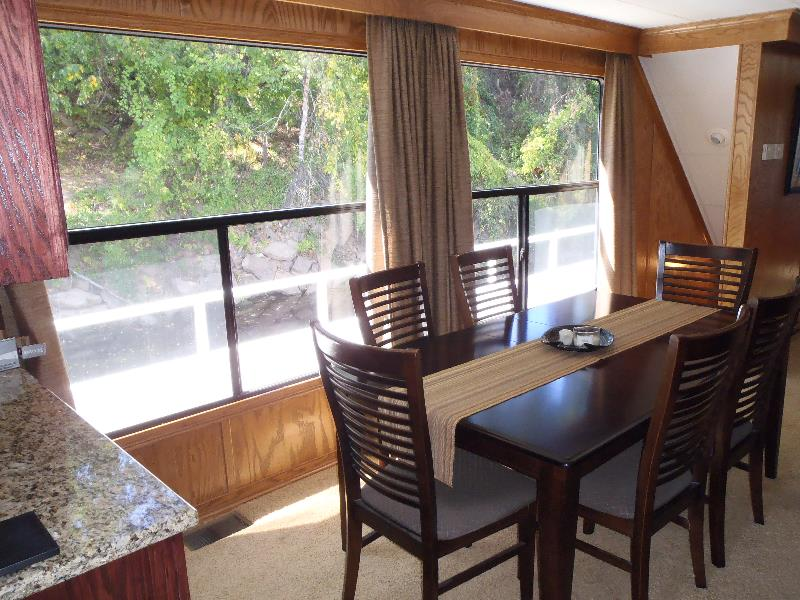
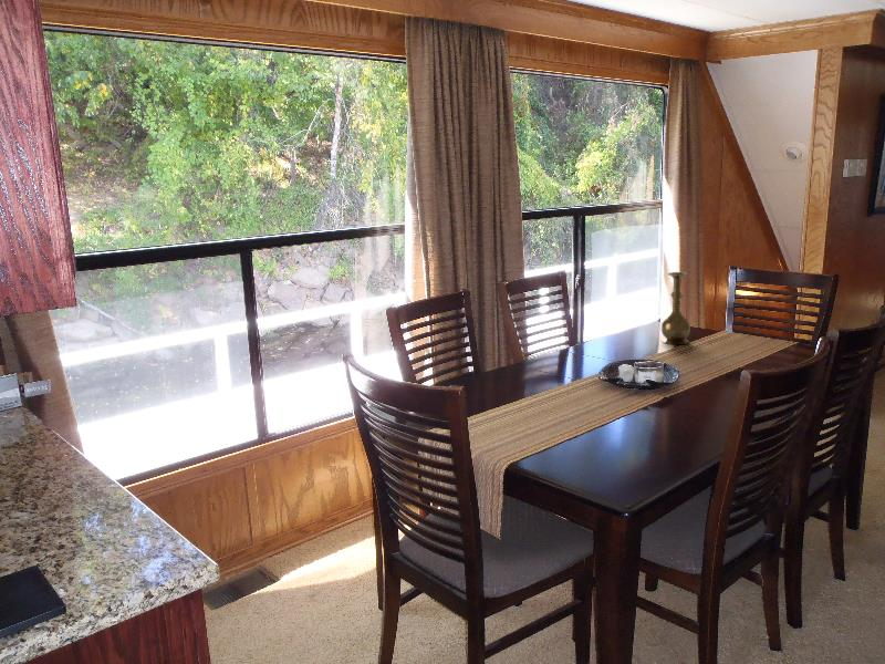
+ vase [660,271,691,345]
